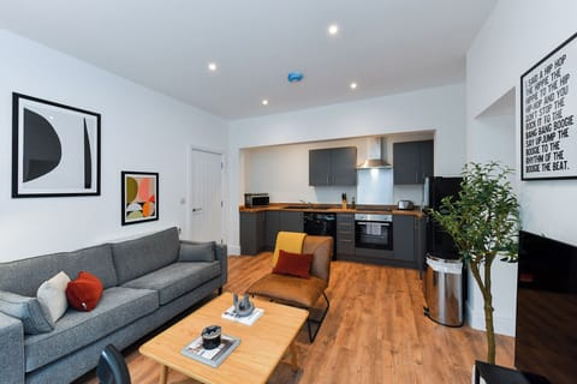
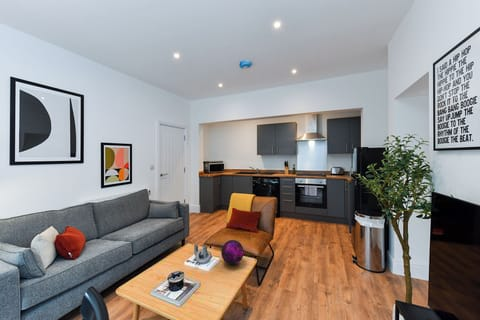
+ decorative orb [220,239,245,266]
